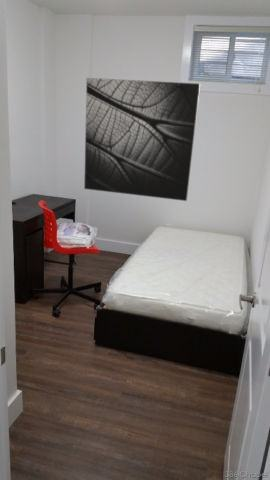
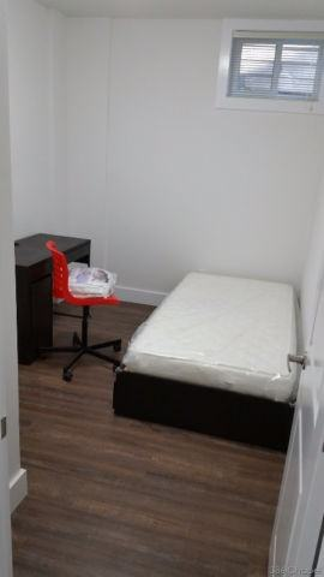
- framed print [83,77,201,202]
